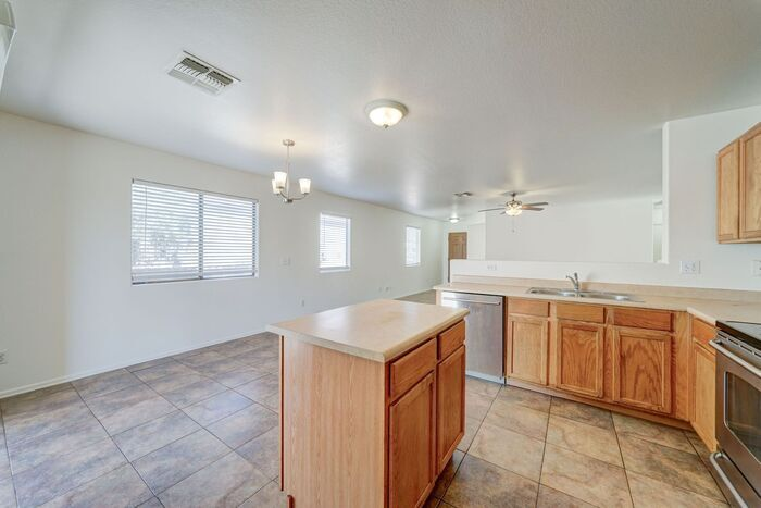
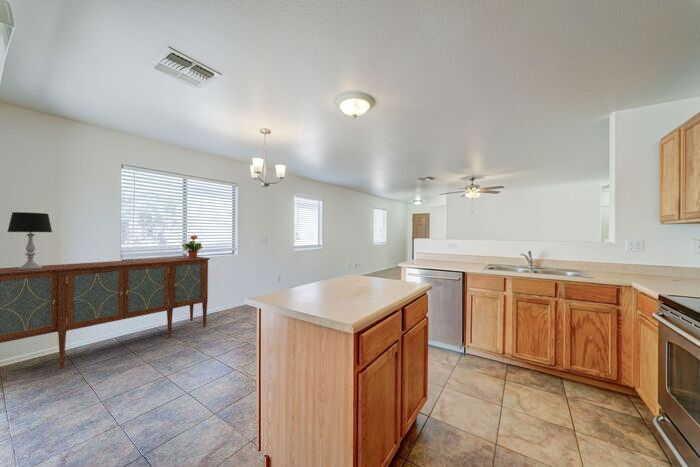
+ sideboard [0,256,211,369]
+ table lamp [7,211,53,270]
+ potted plant [181,234,204,258]
